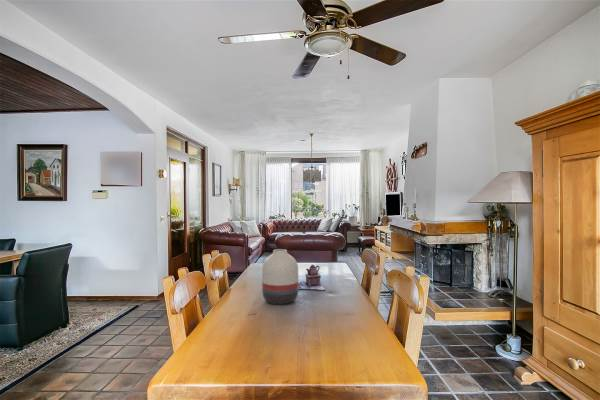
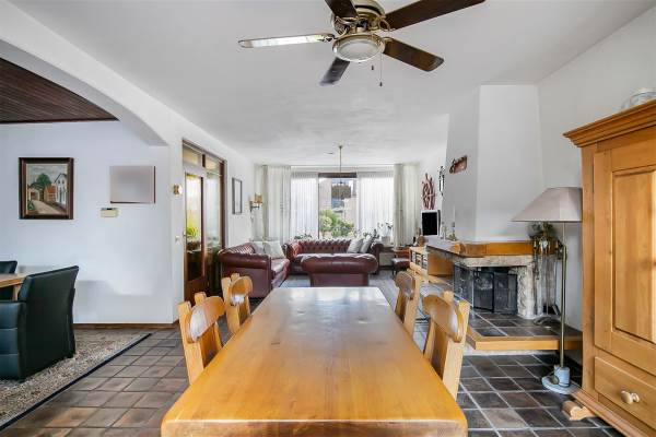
- teapot [298,264,326,291]
- vase [261,248,299,305]
